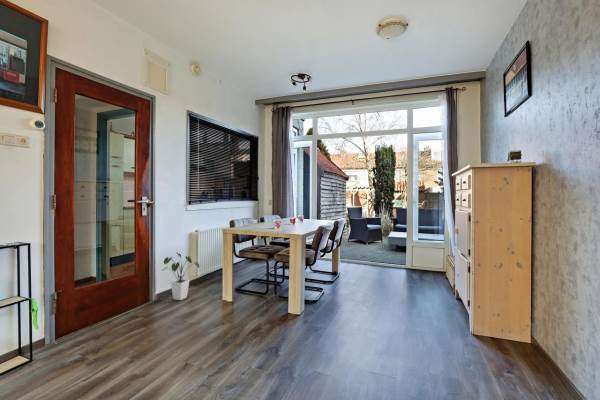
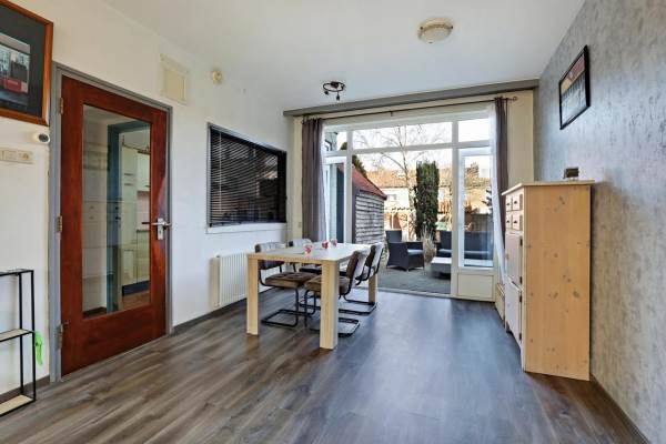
- house plant [161,251,200,301]
